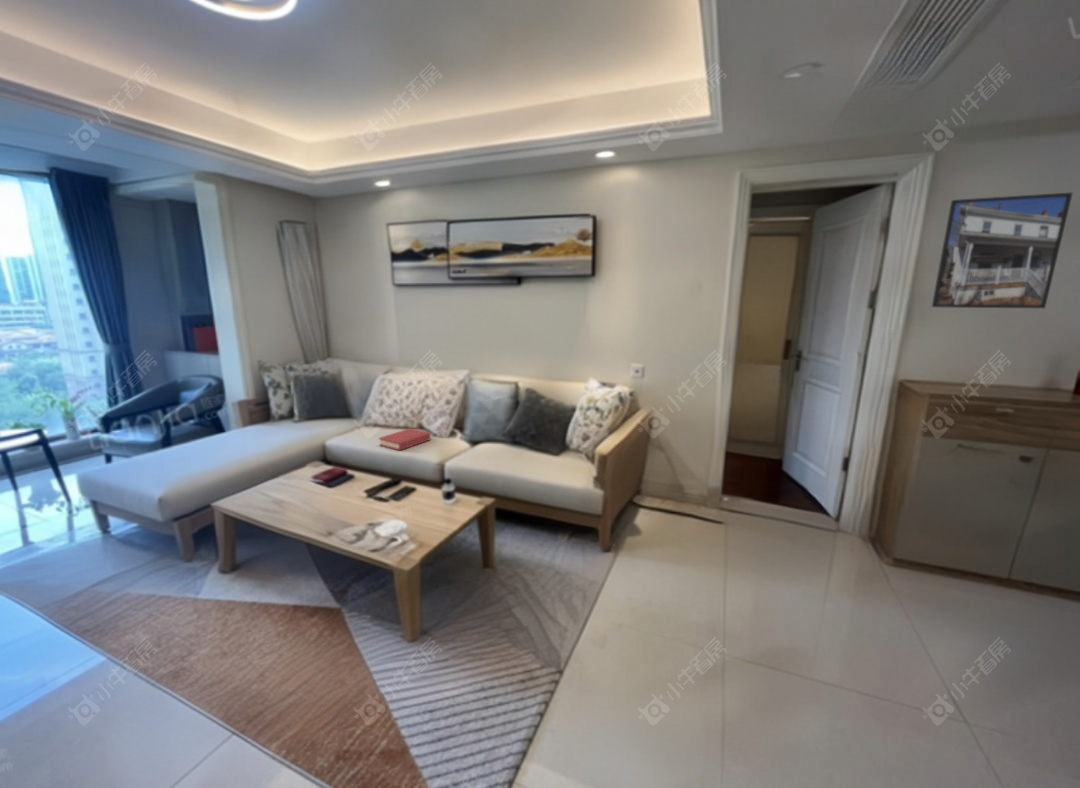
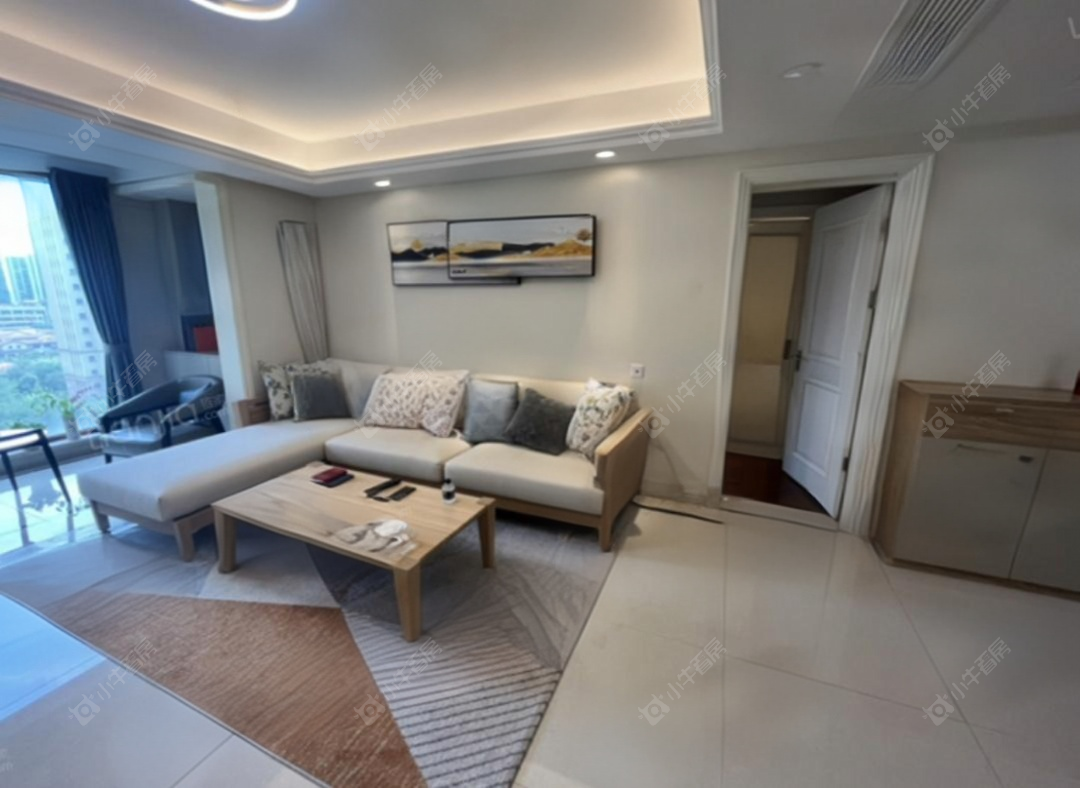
- hardback book [378,427,431,452]
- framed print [931,191,1074,309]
